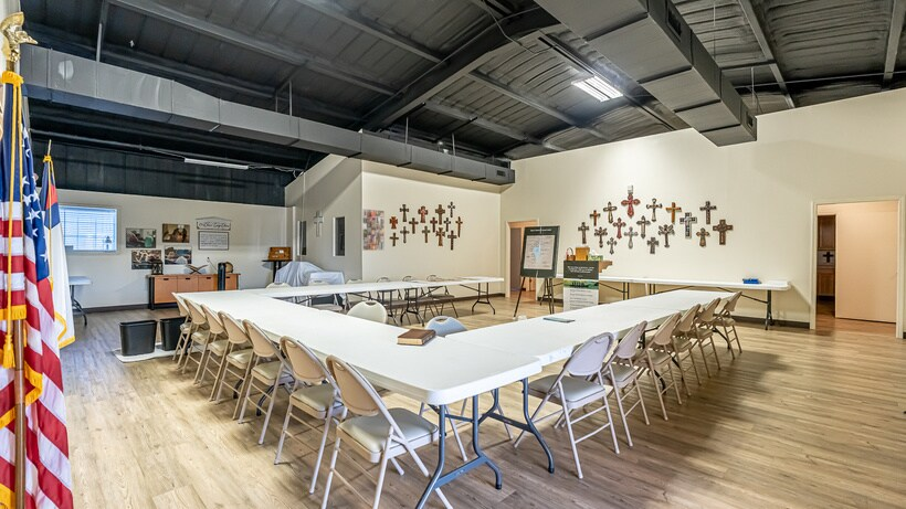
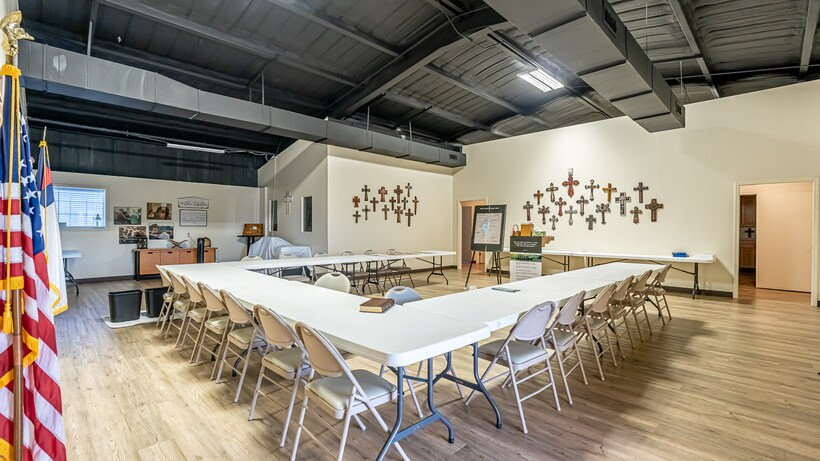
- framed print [361,208,386,252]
